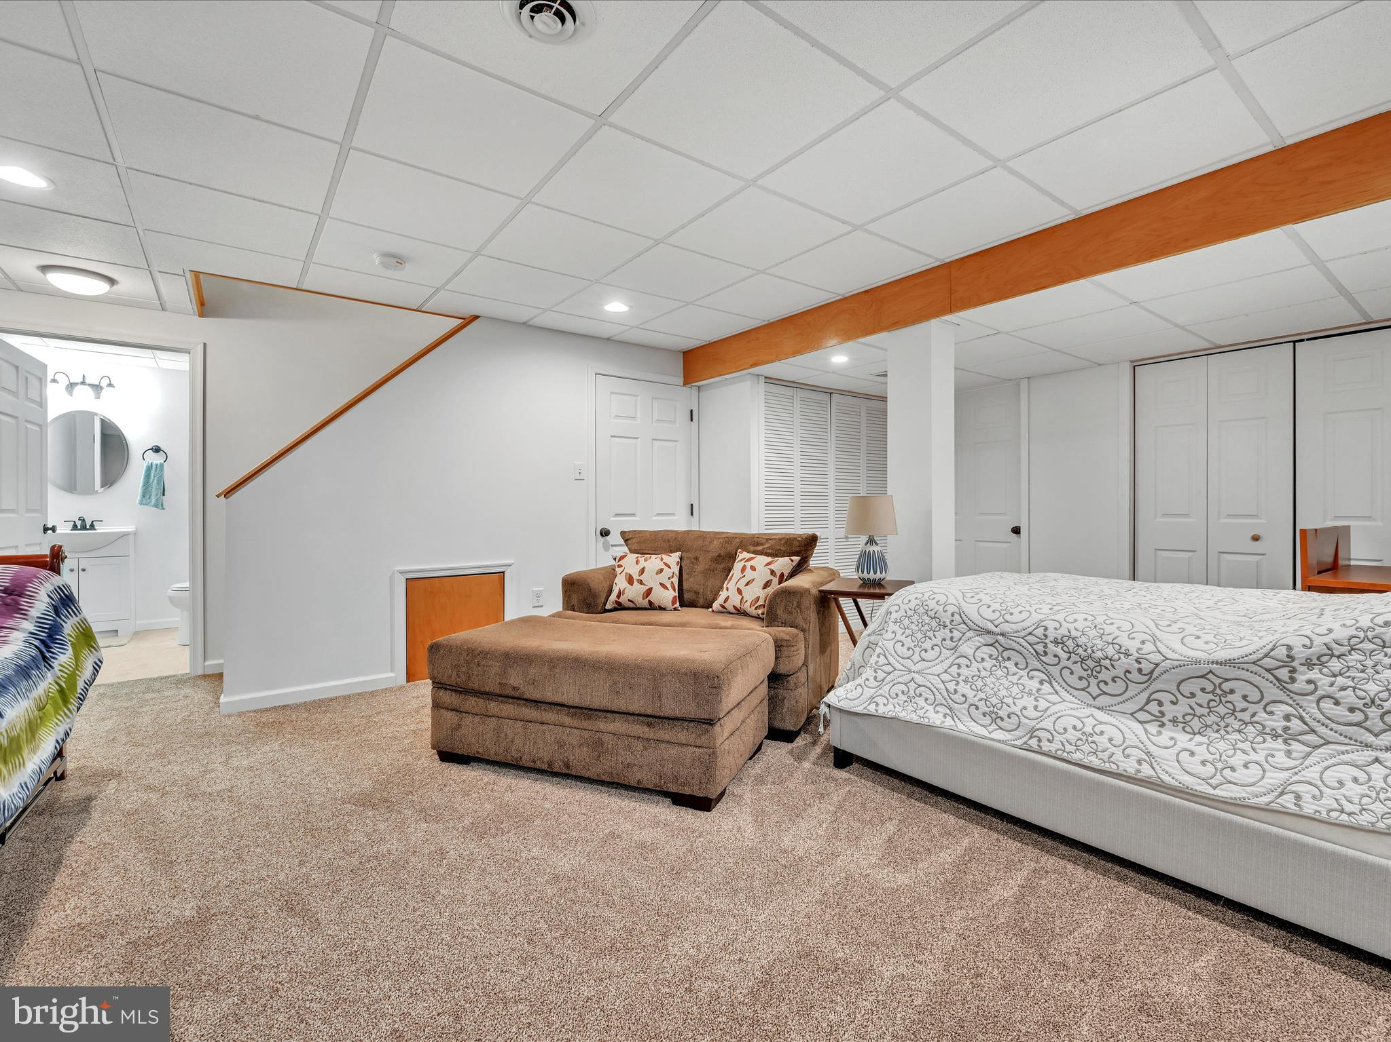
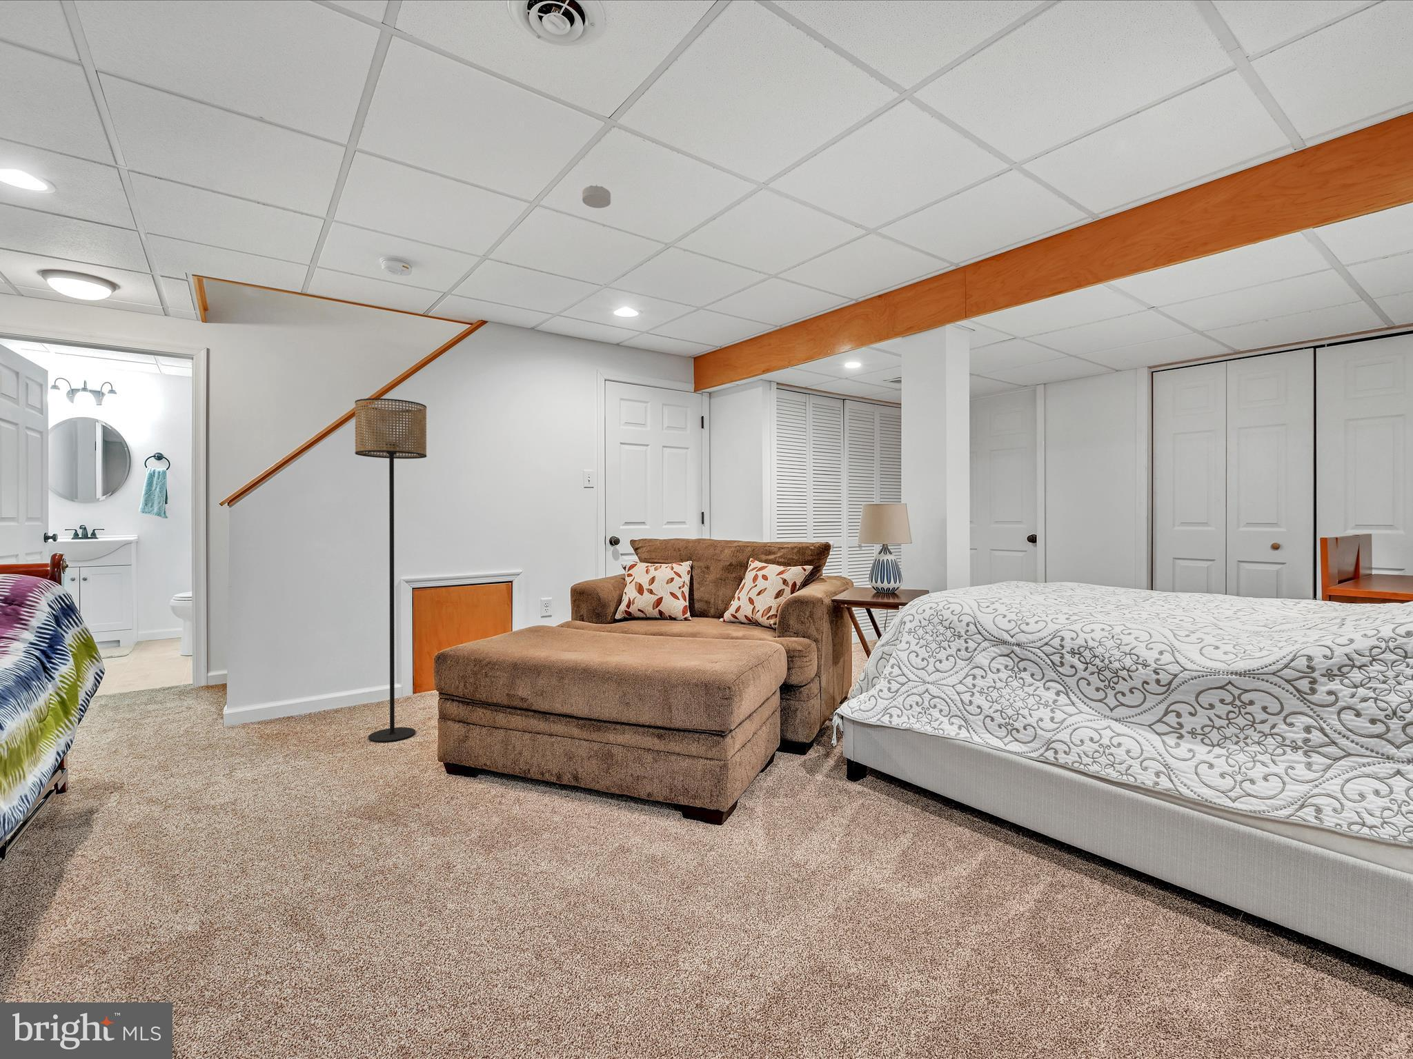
+ floor lamp [354,398,427,743]
+ smoke detector [582,184,611,209]
